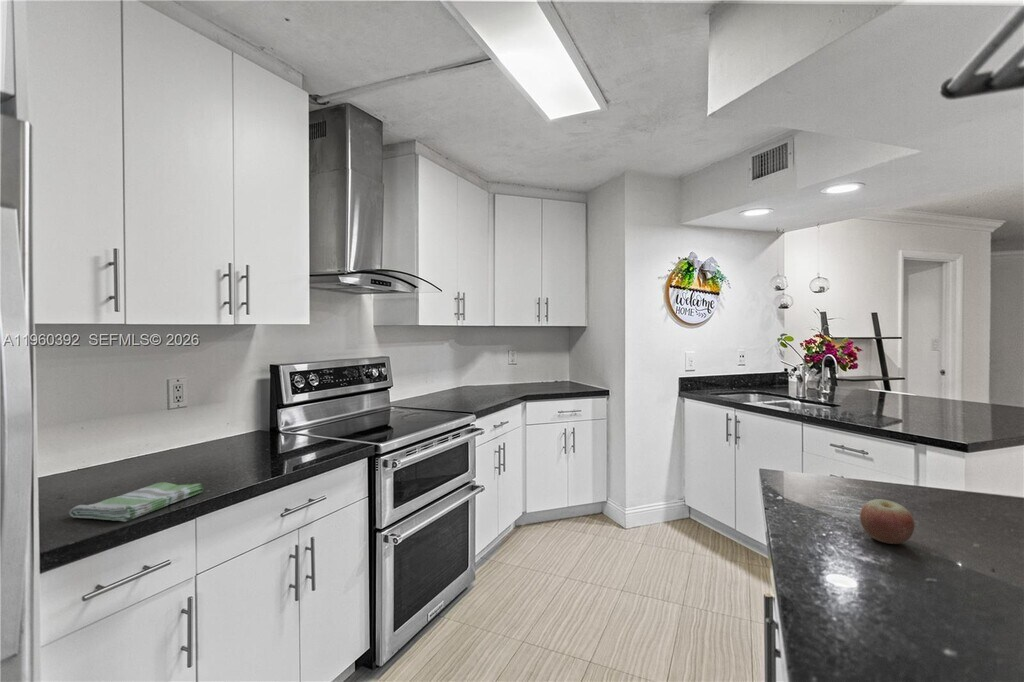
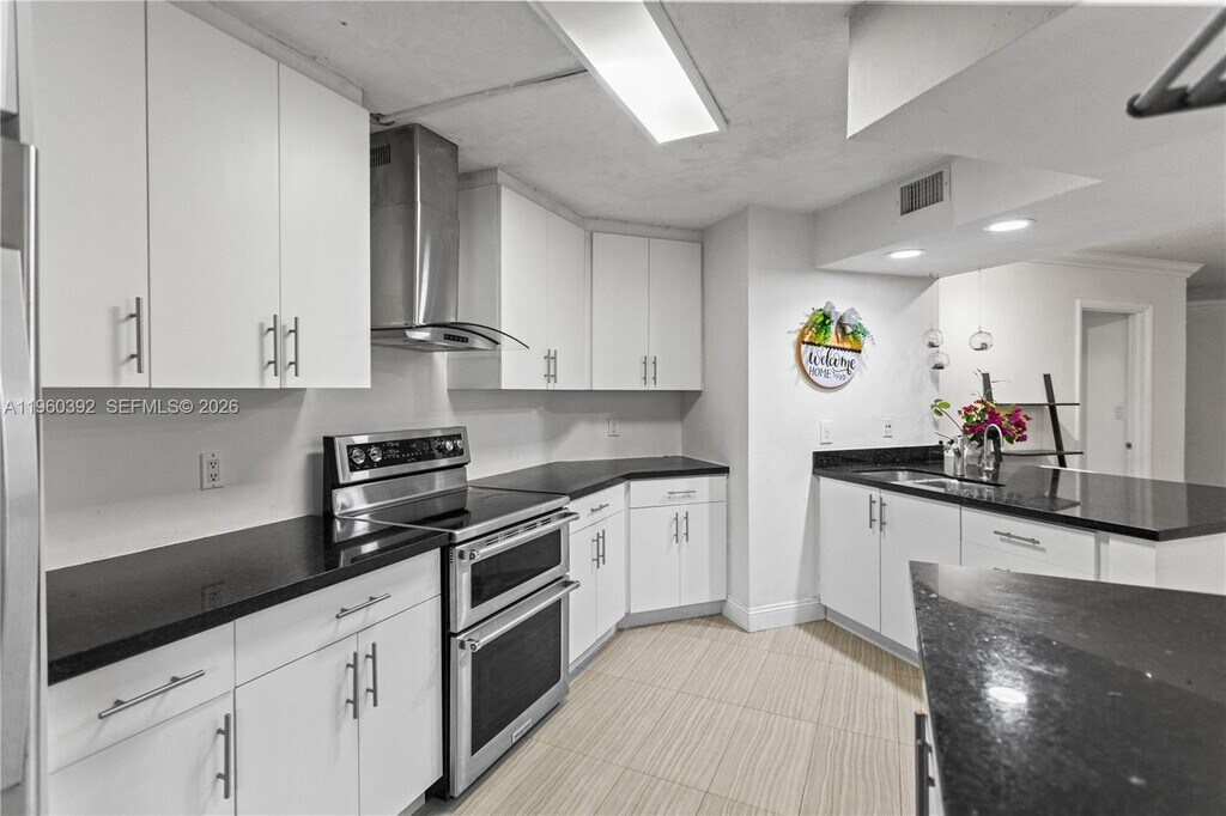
- apple [859,498,915,545]
- dish towel [68,481,204,522]
